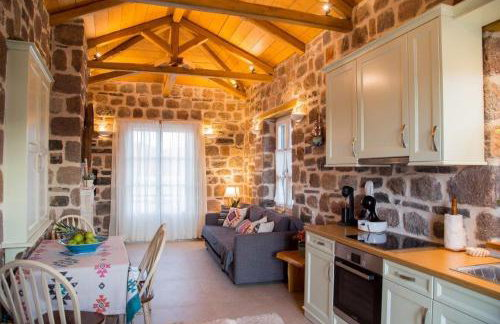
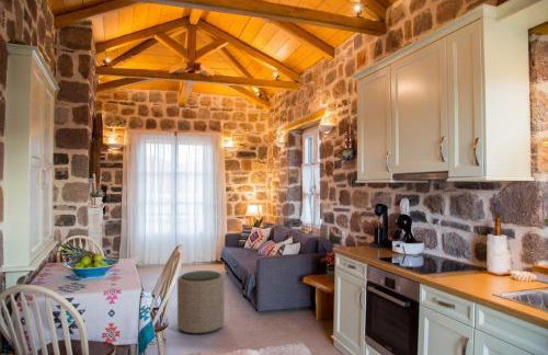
+ ottoman [176,270,226,335]
